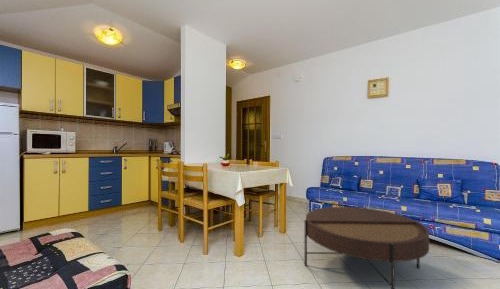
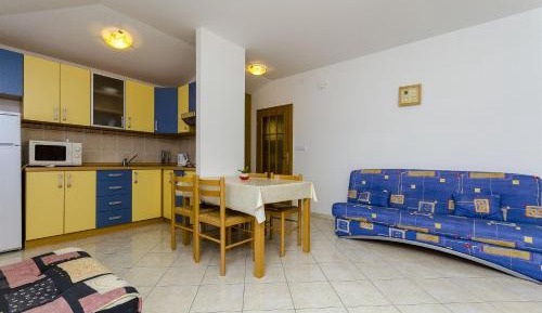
- coffee table [304,205,430,289]
